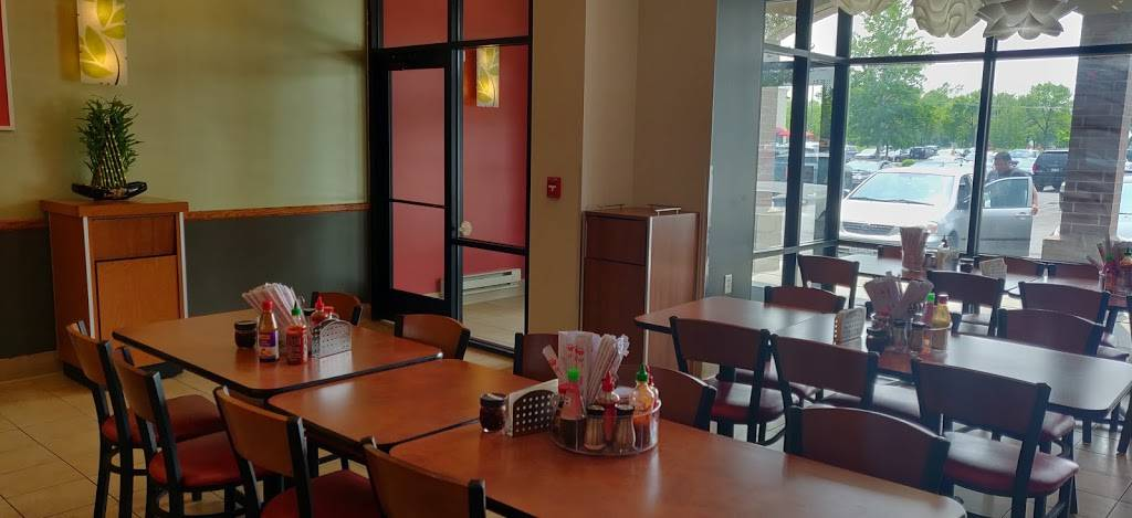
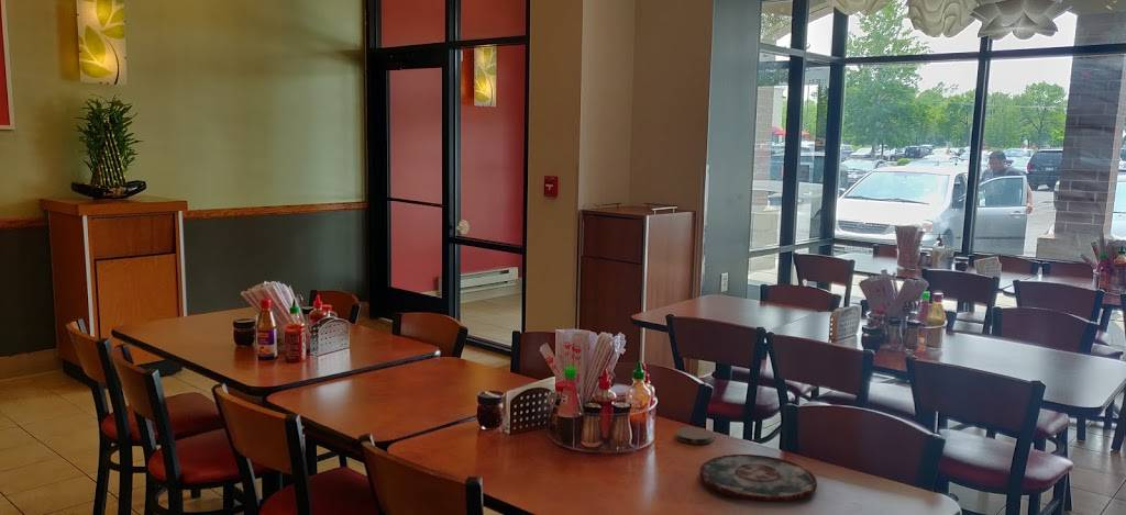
+ plate [698,454,818,503]
+ coaster [675,426,714,446]
